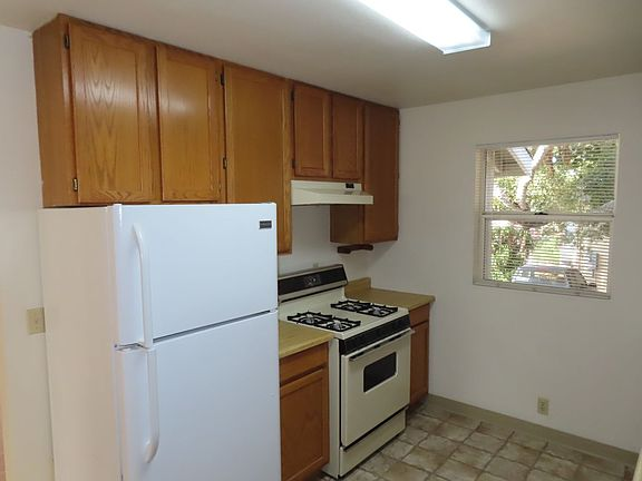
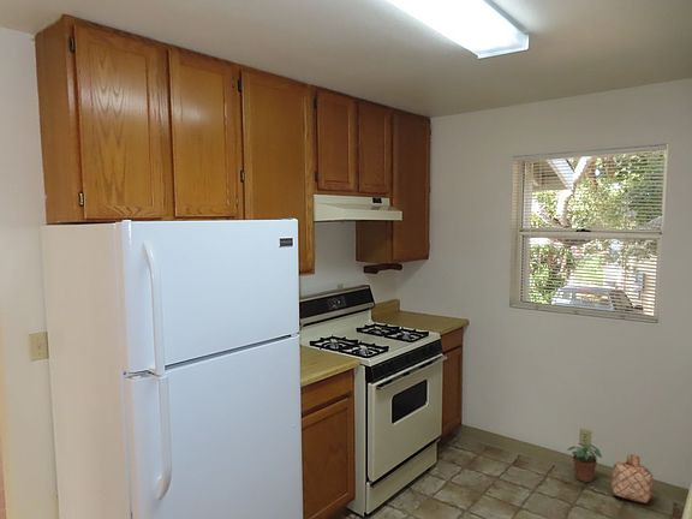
+ basket [610,453,655,503]
+ potted plant [566,442,603,483]
